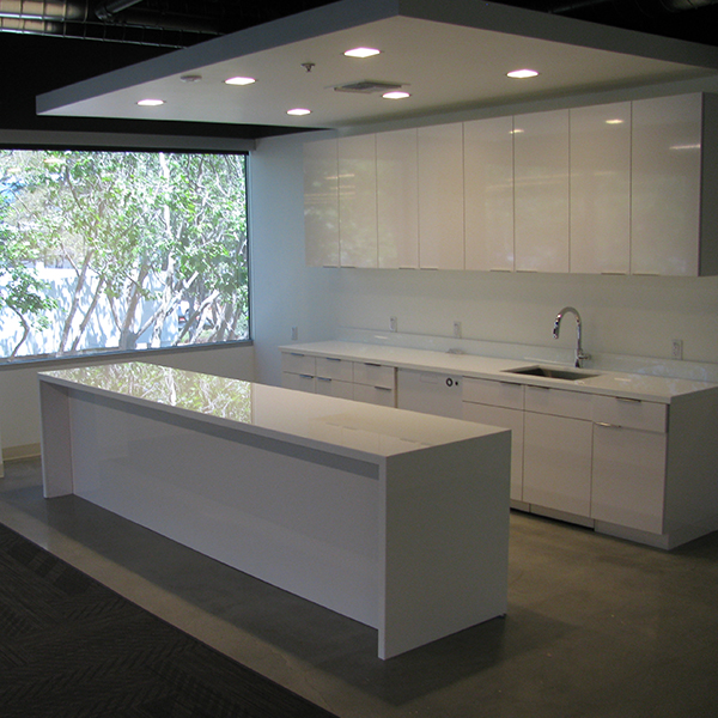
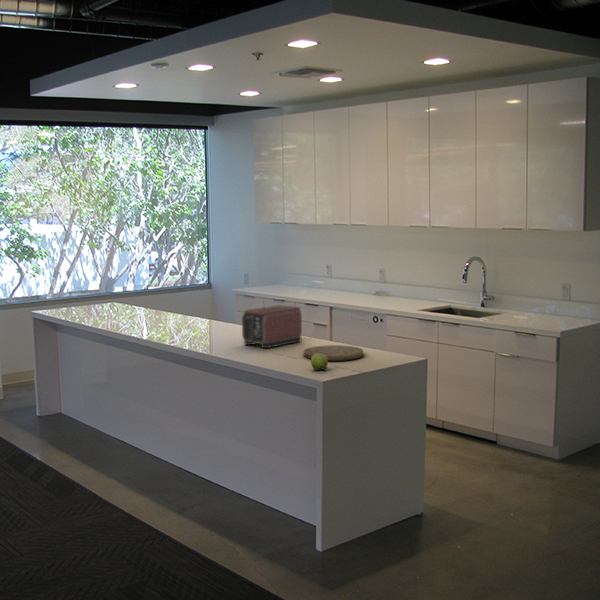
+ toaster [241,304,303,349]
+ fruit [310,354,329,372]
+ cutting board [303,344,364,362]
